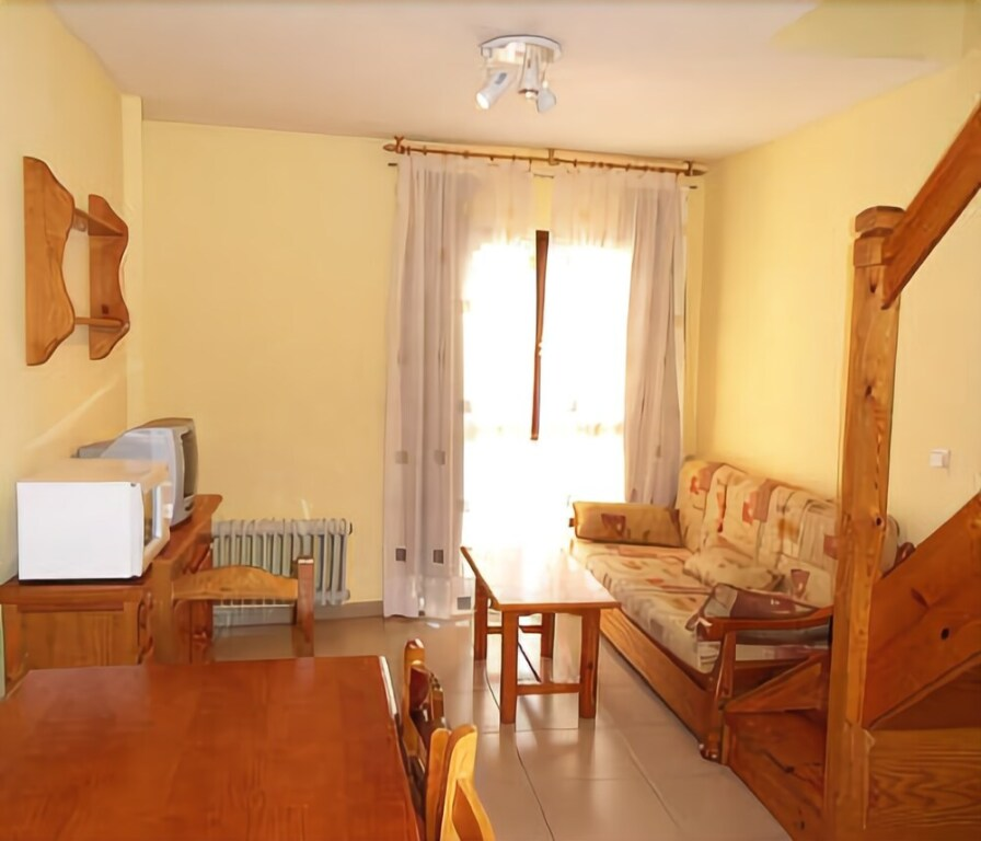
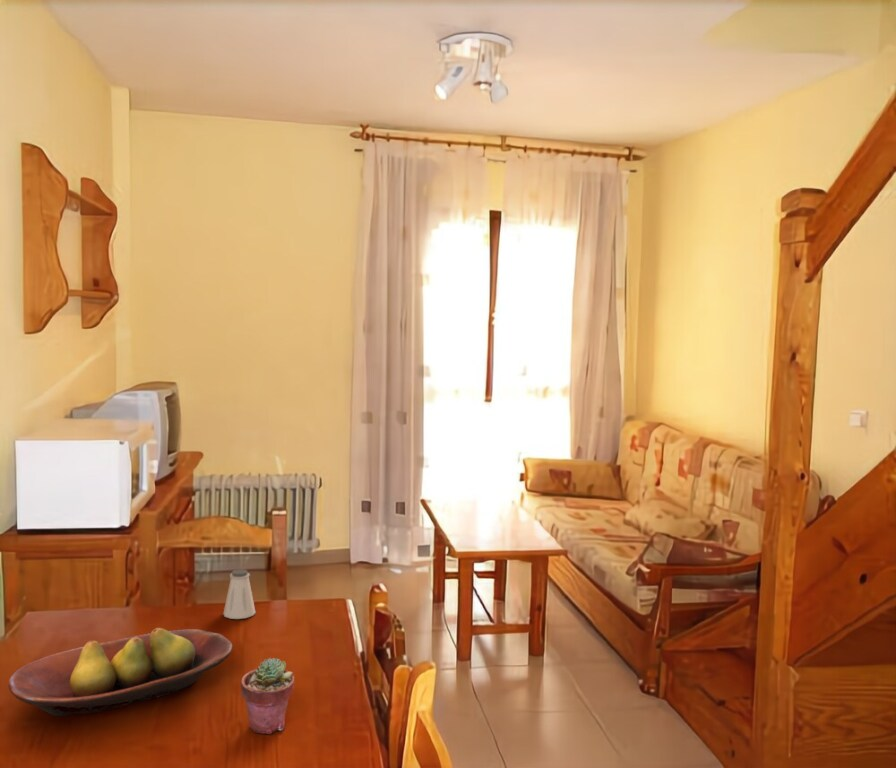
+ potted succulent [240,657,295,735]
+ fruit bowl [7,627,233,717]
+ saltshaker [222,568,257,620]
